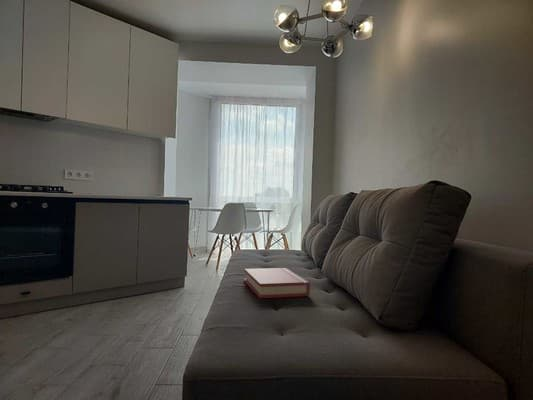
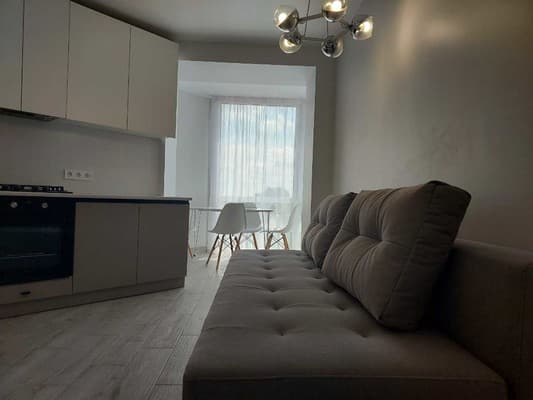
- hardback book [243,267,311,299]
